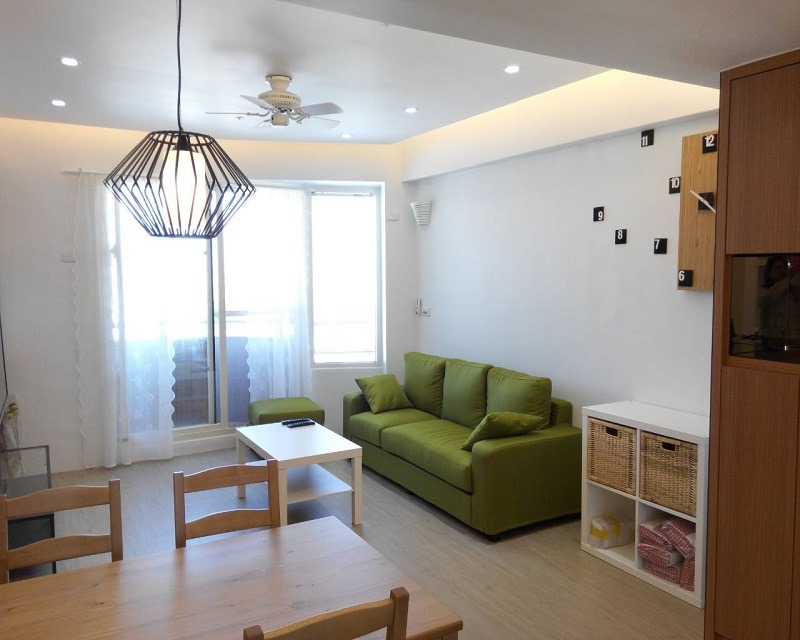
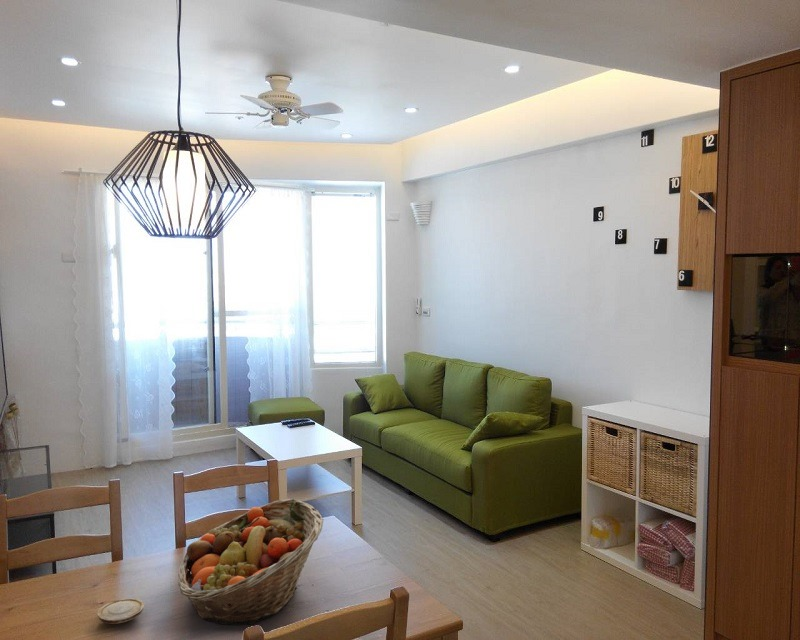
+ fruit basket [177,498,325,626]
+ wood slice [96,597,145,625]
